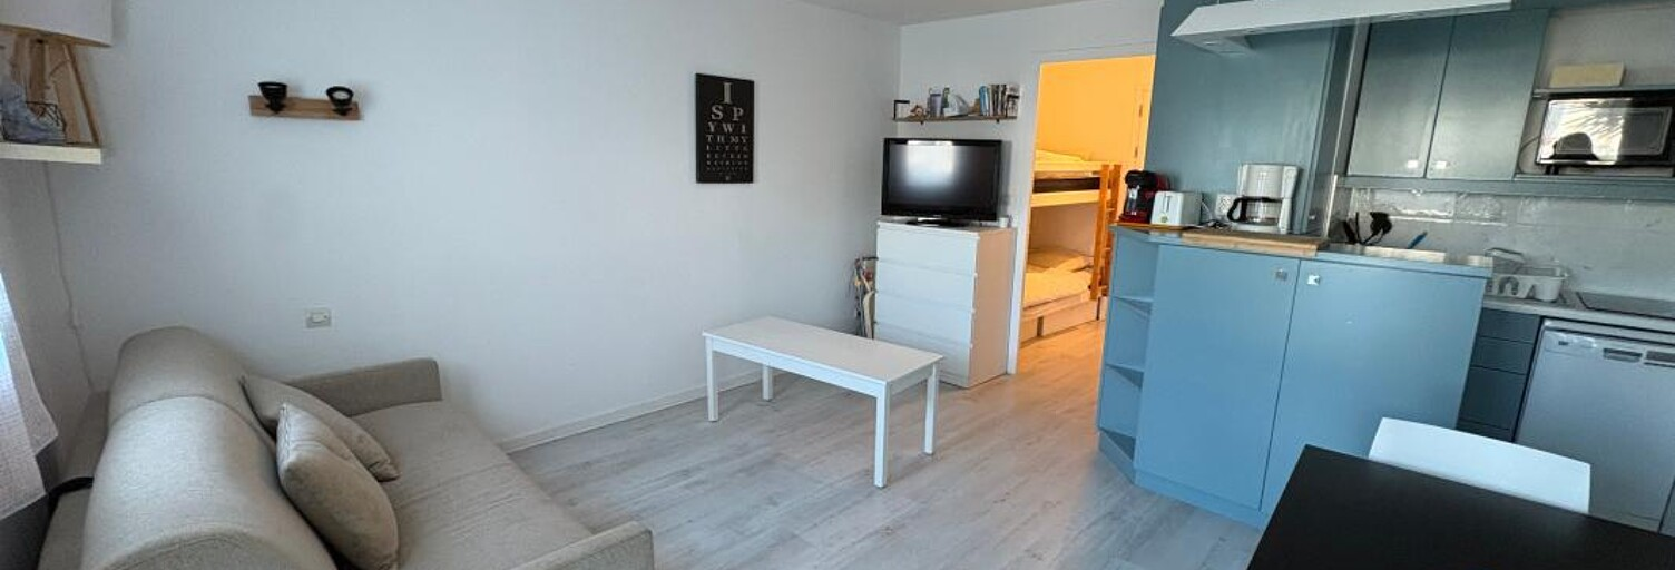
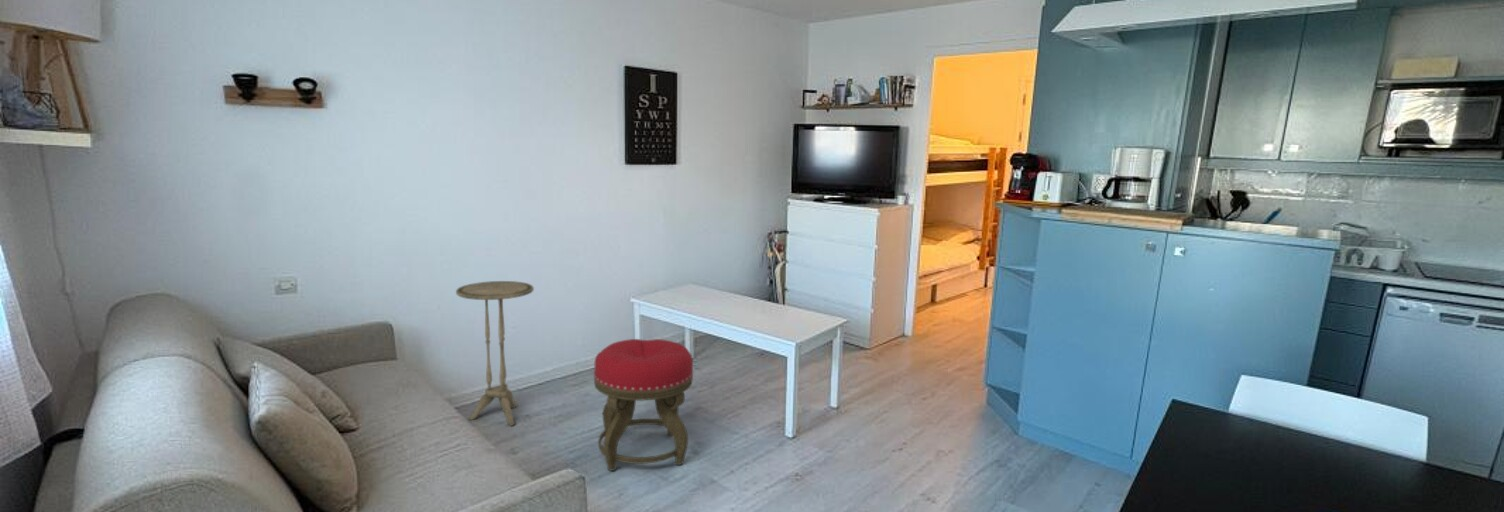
+ stool [593,338,694,472]
+ side table [455,280,535,427]
